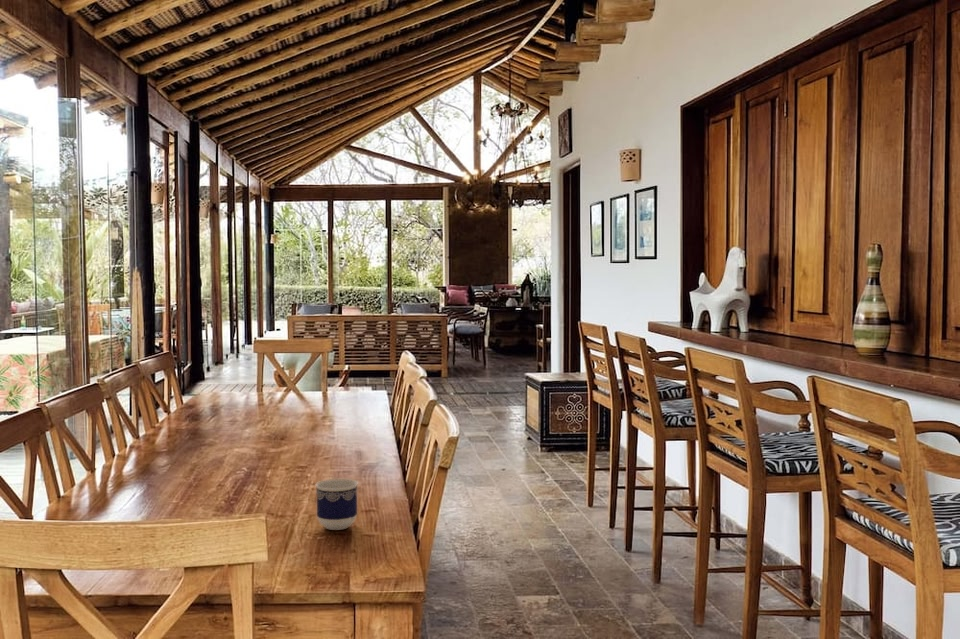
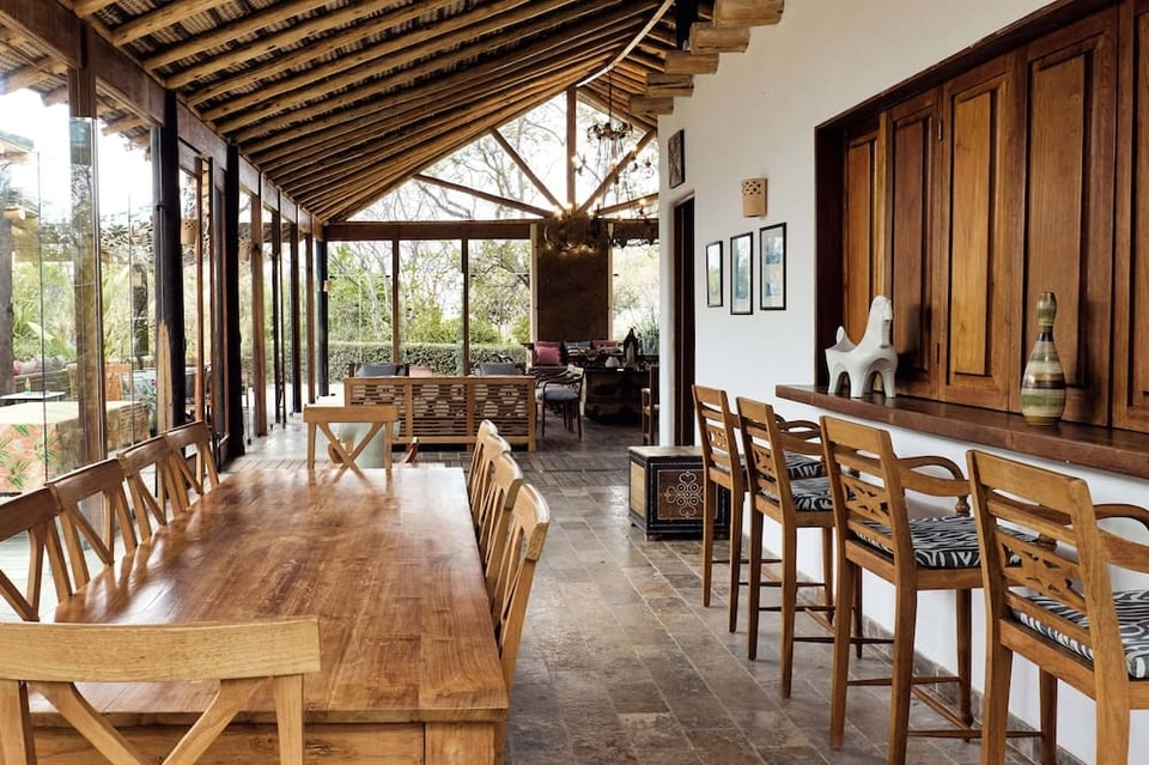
- cup [315,478,359,531]
